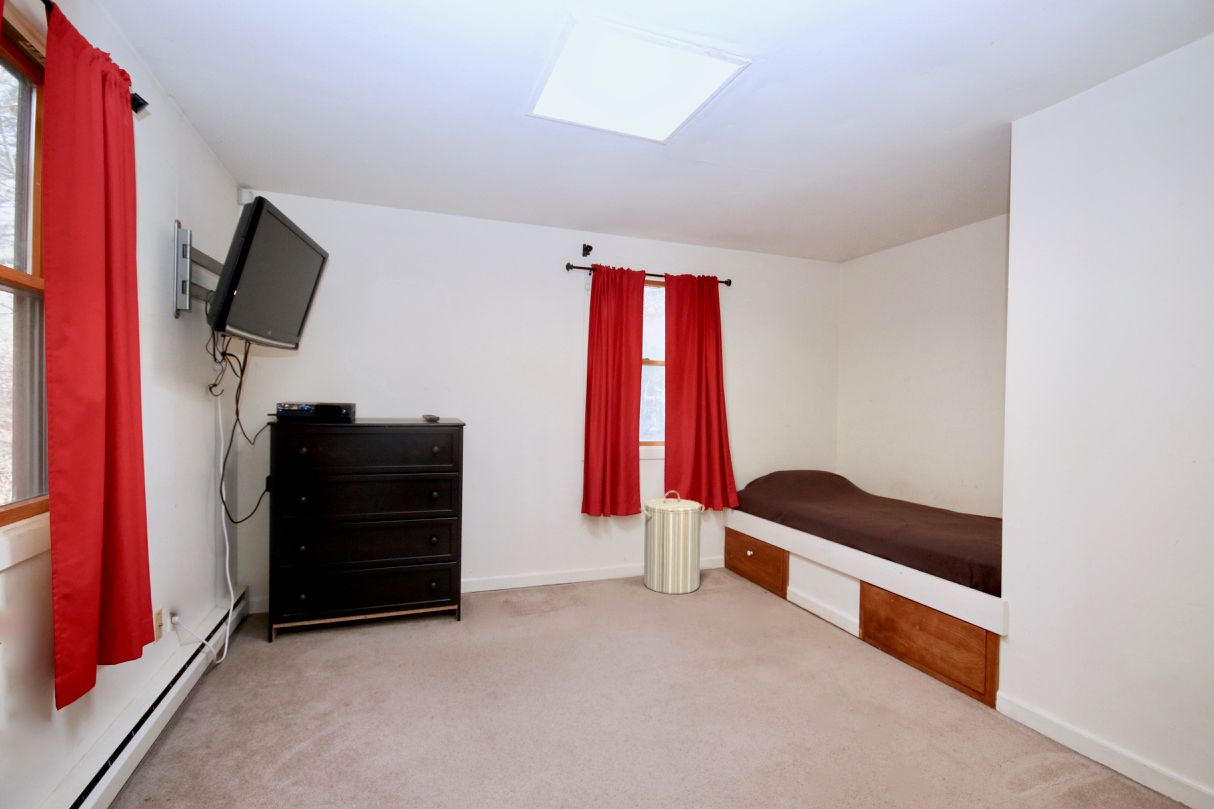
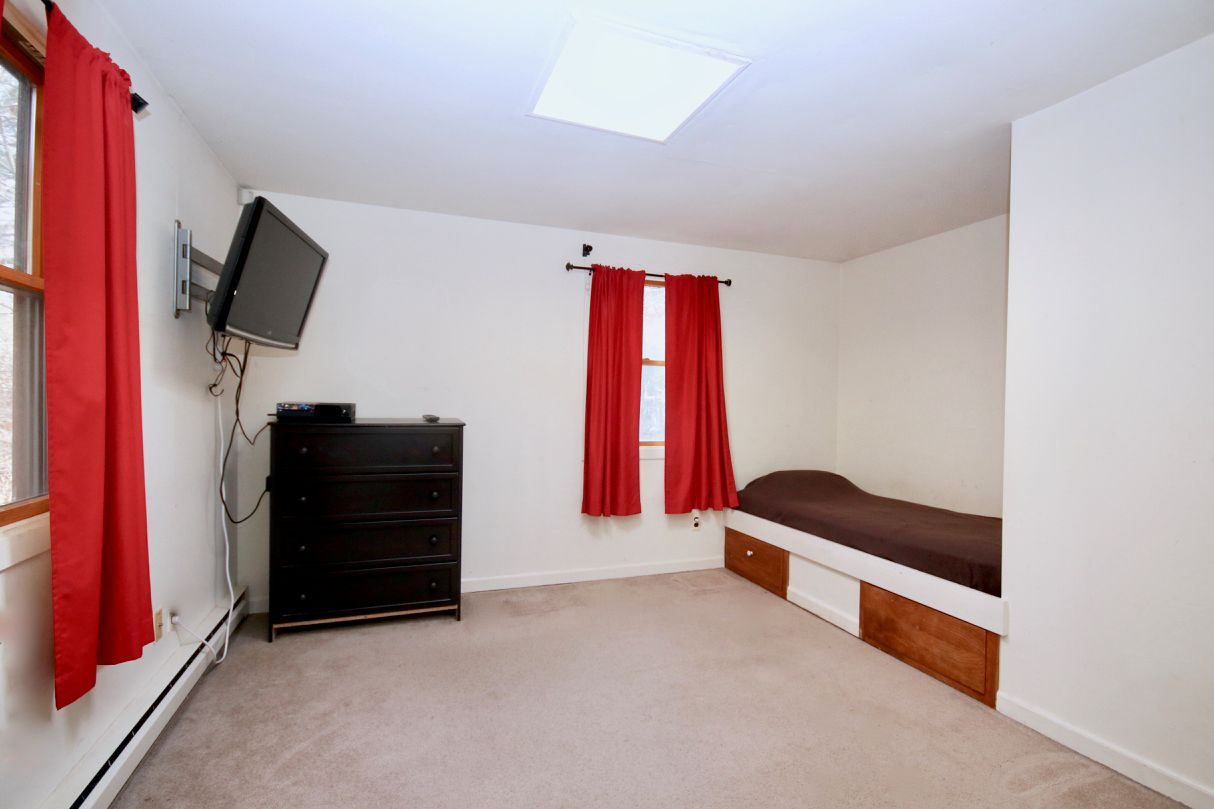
- laundry hamper [639,490,705,595]
